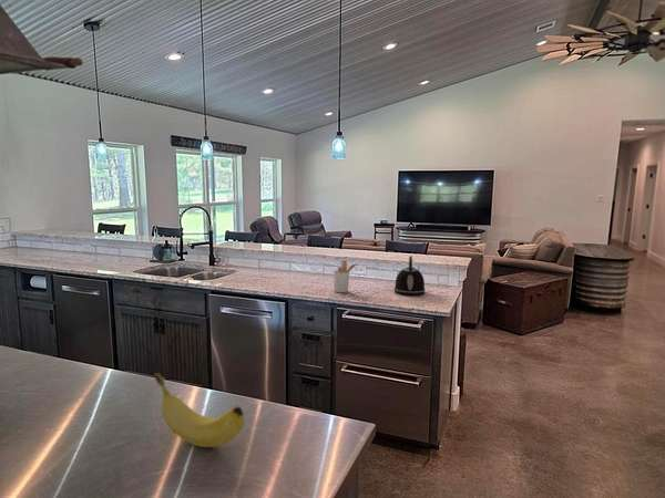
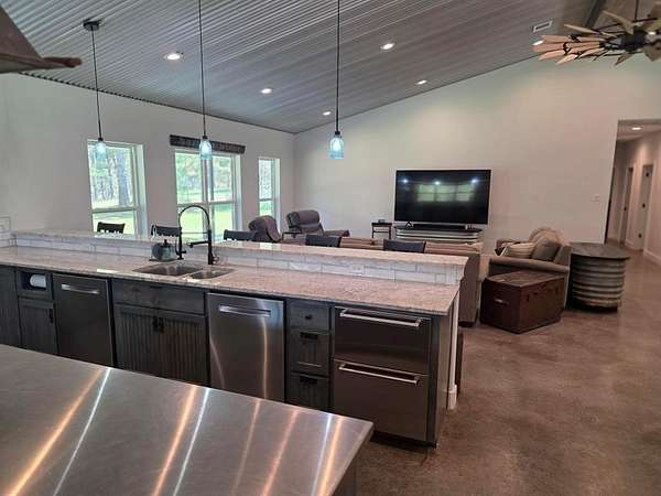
- banana [153,372,246,448]
- kettle [393,255,427,297]
- utensil holder [332,259,359,293]
